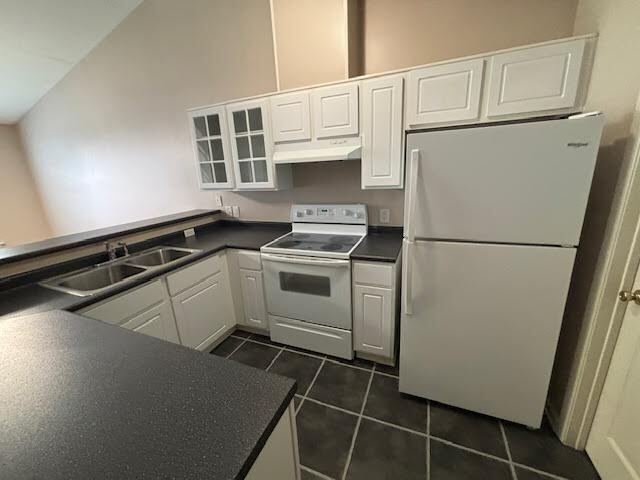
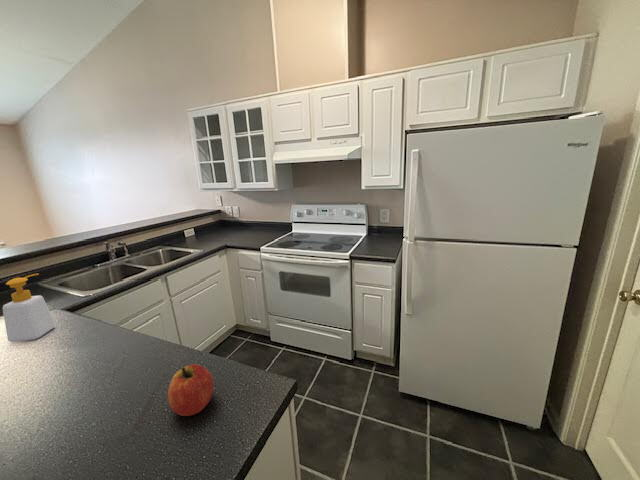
+ soap bottle [2,273,56,343]
+ apple [167,363,214,417]
